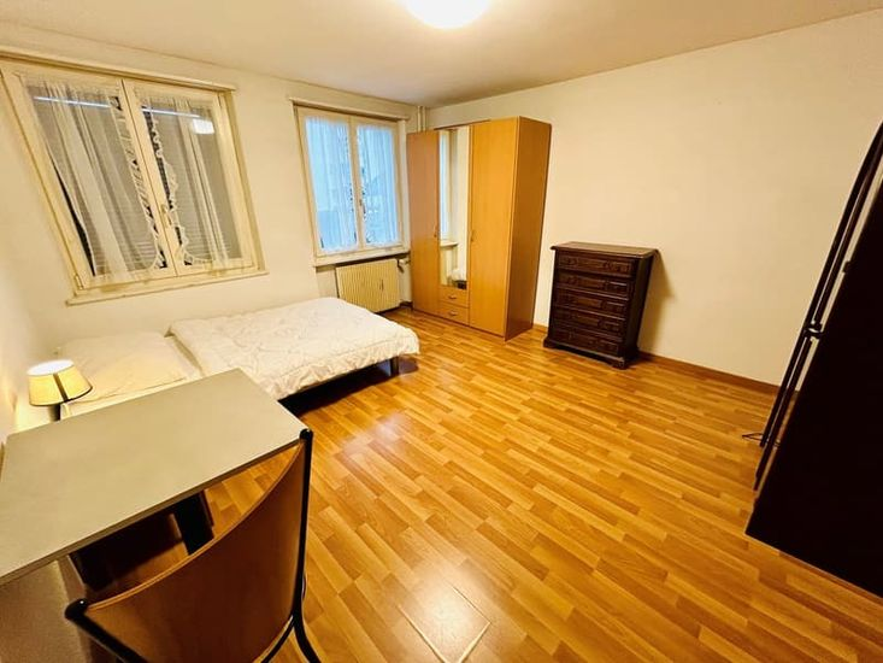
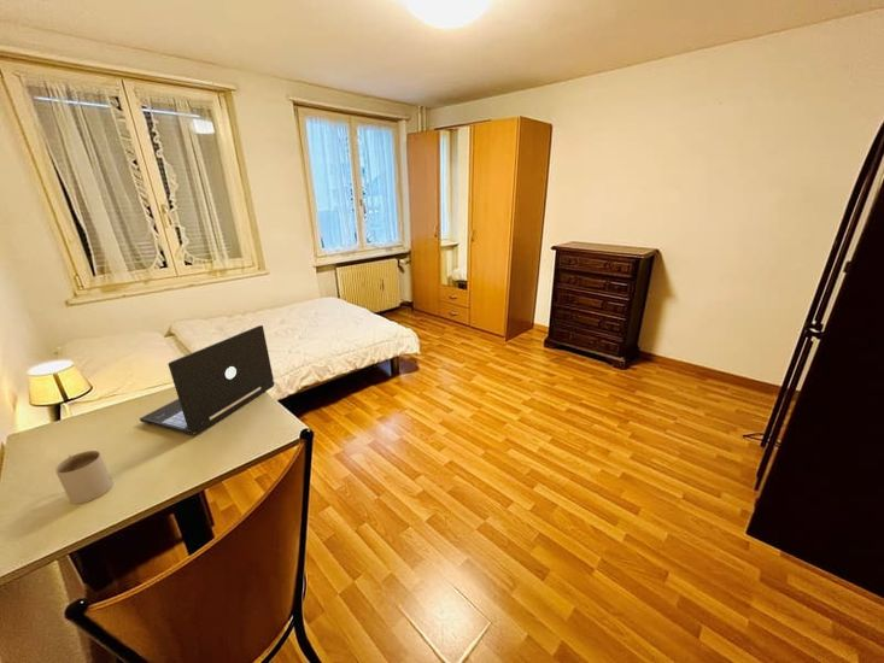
+ mug [54,450,113,505]
+ laptop [139,324,276,436]
